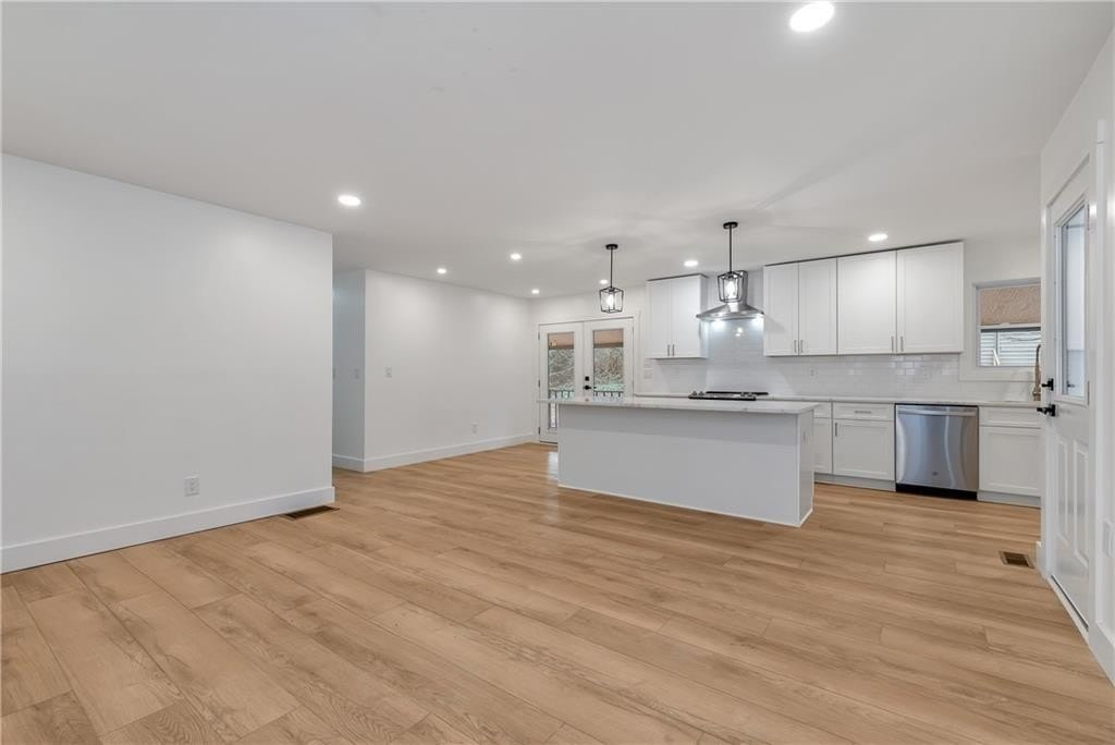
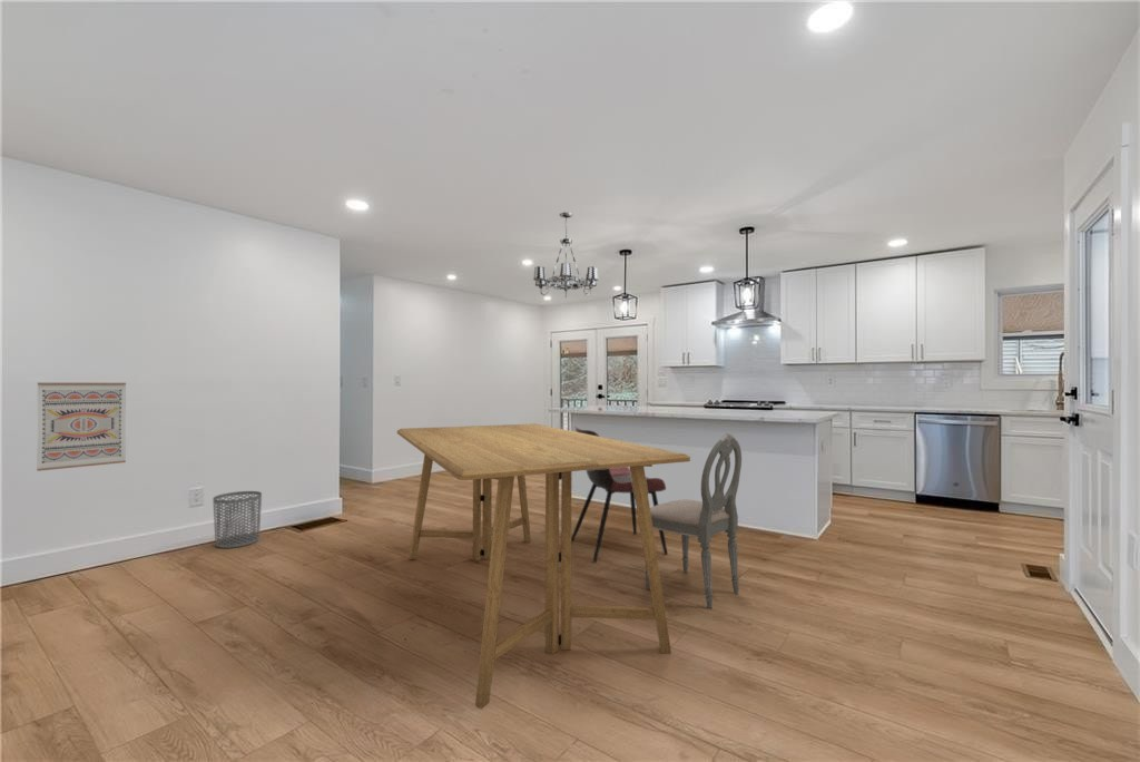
+ chandelier [532,212,599,299]
+ wall art [36,381,127,472]
+ dining table [396,422,691,710]
+ dining chair [643,432,743,609]
+ dining chair [571,426,669,563]
+ waste bin [212,490,263,549]
